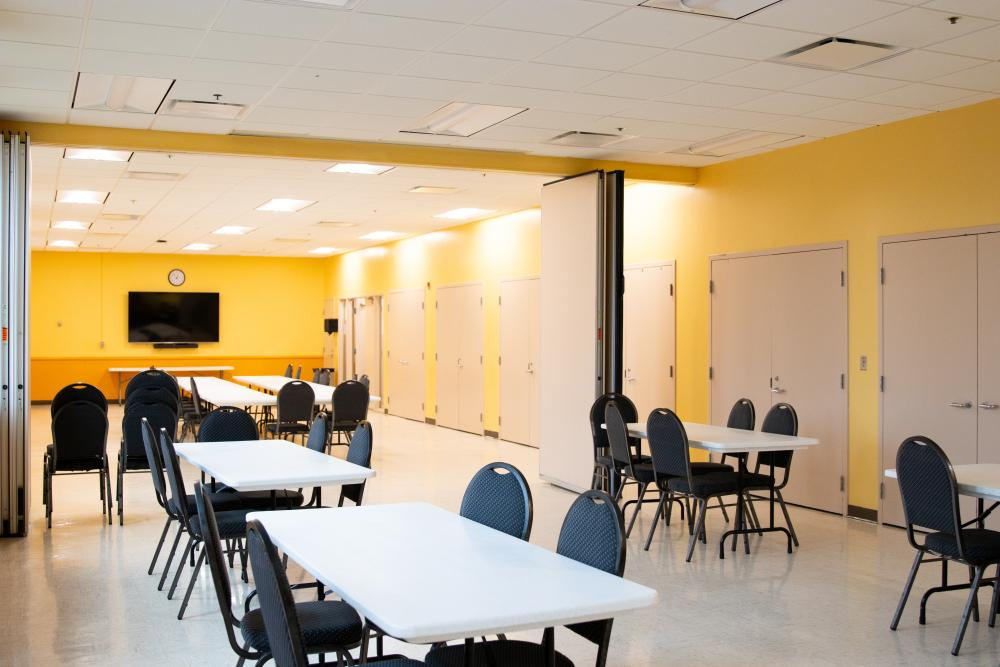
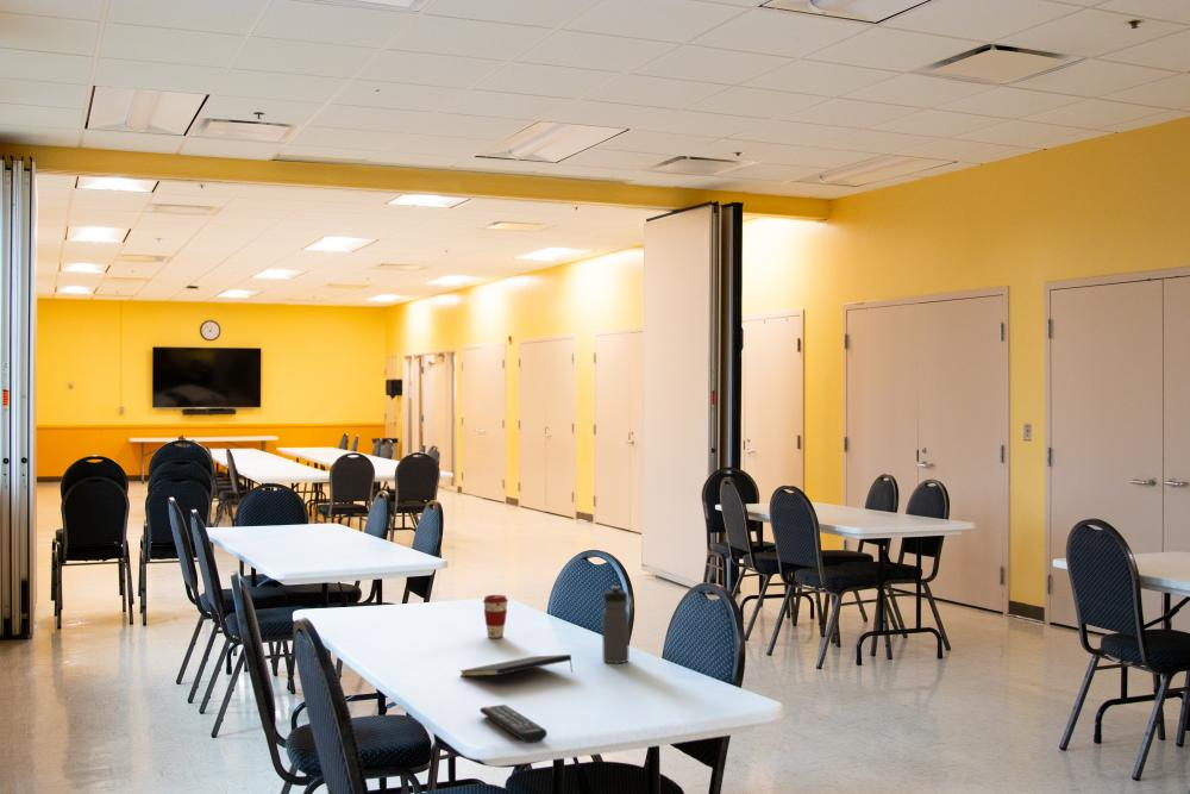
+ remote control [478,704,549,744]
+ notepad [458,654,574,677]
+ water bottle [601,584,630,664]
+ coffee cup [482,594,509,639]
